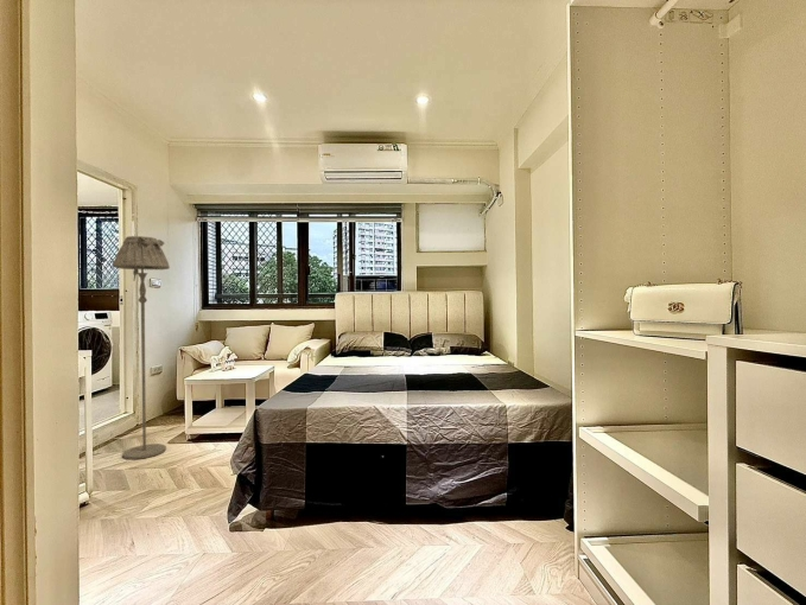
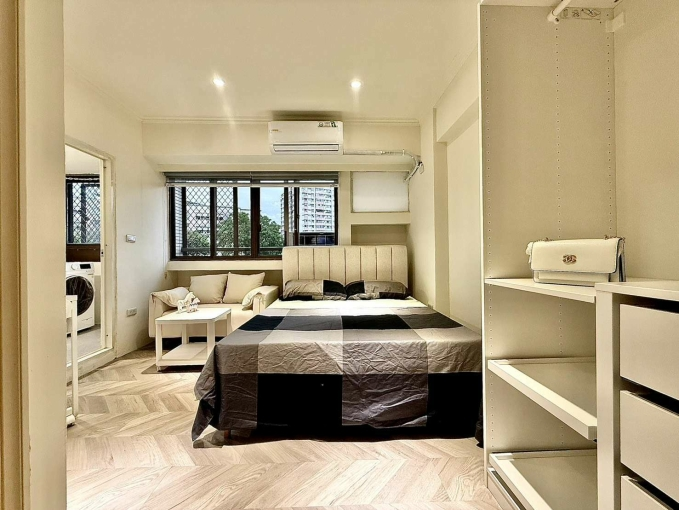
- floor lamp [112,235,171,460]
